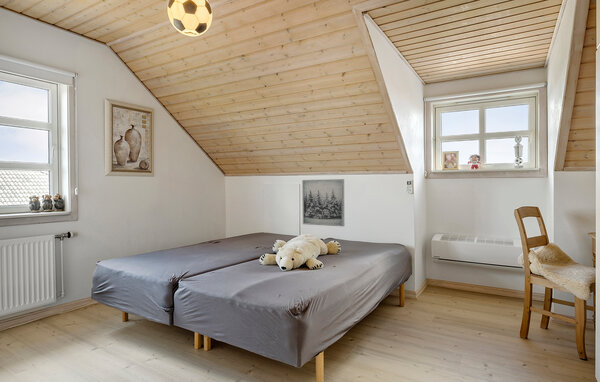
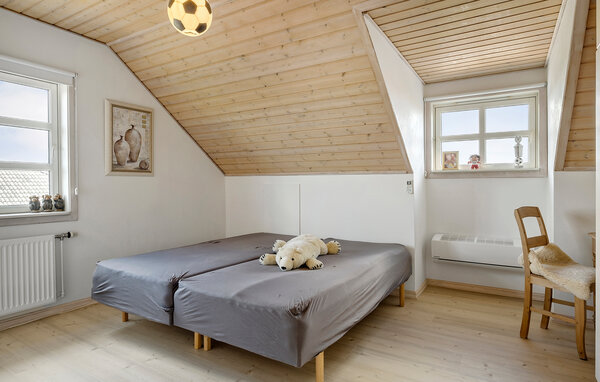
- wall art [301,178,345,227]
